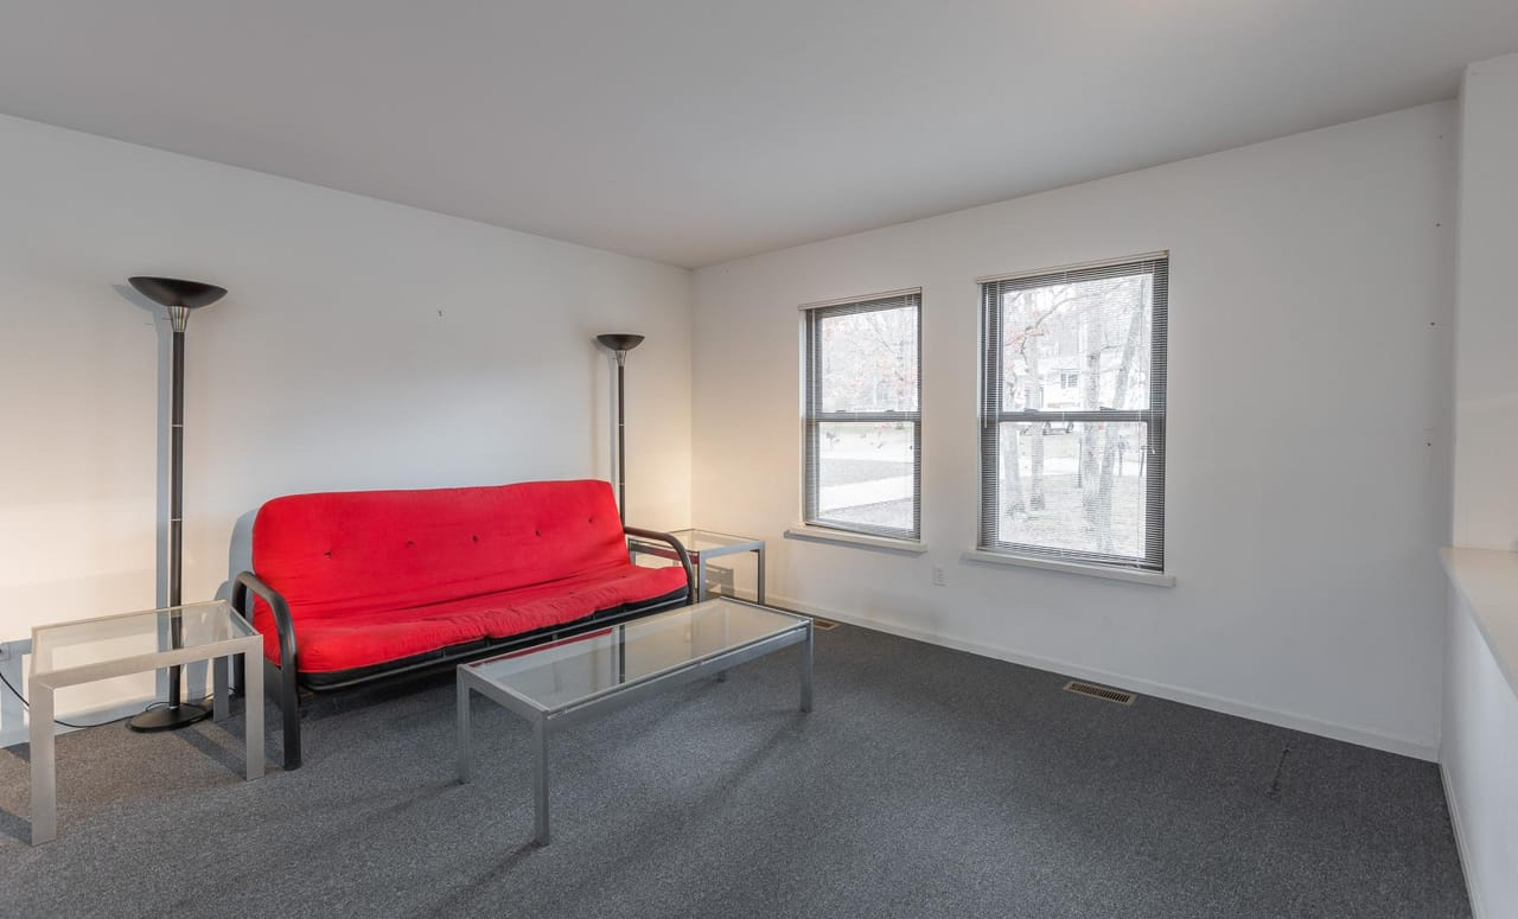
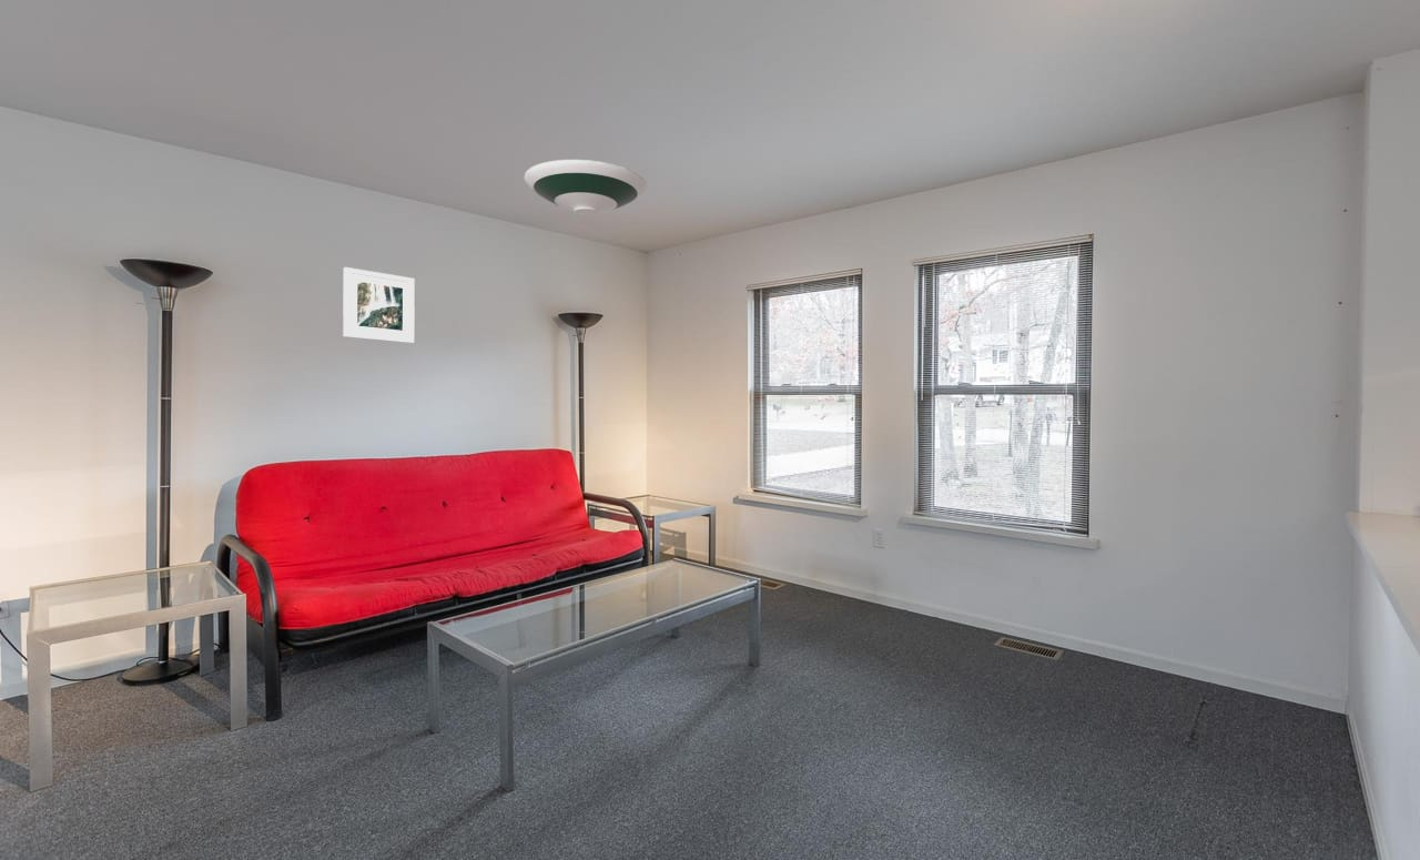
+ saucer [524,159,648,216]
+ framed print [342,266,416,344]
